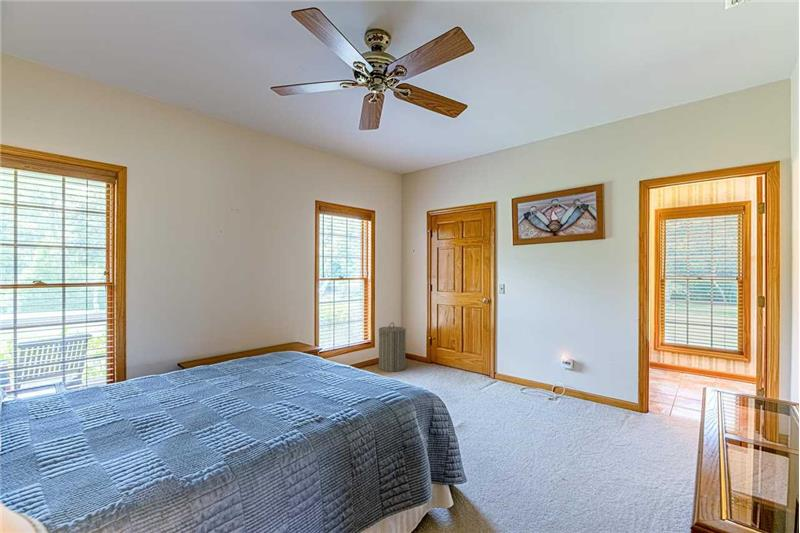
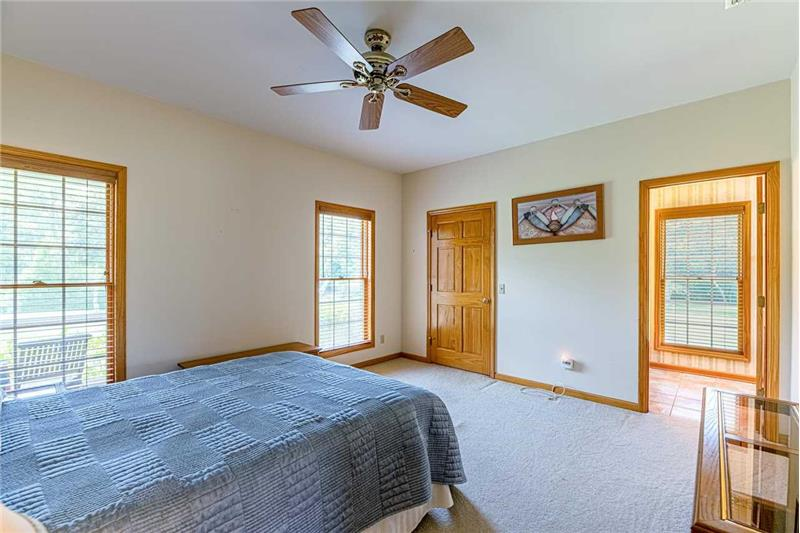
- laundry hamper [378,321,407,373]
